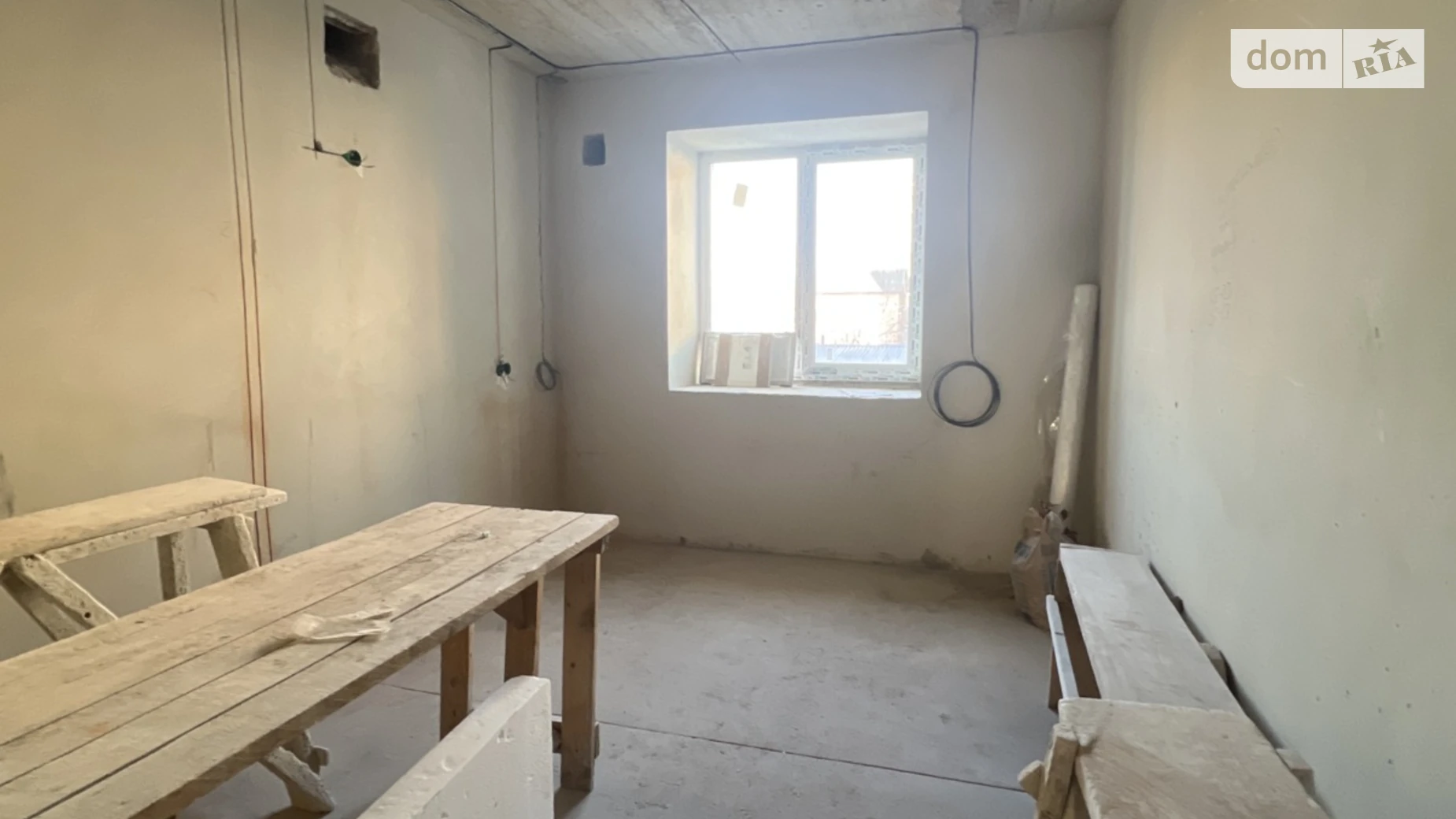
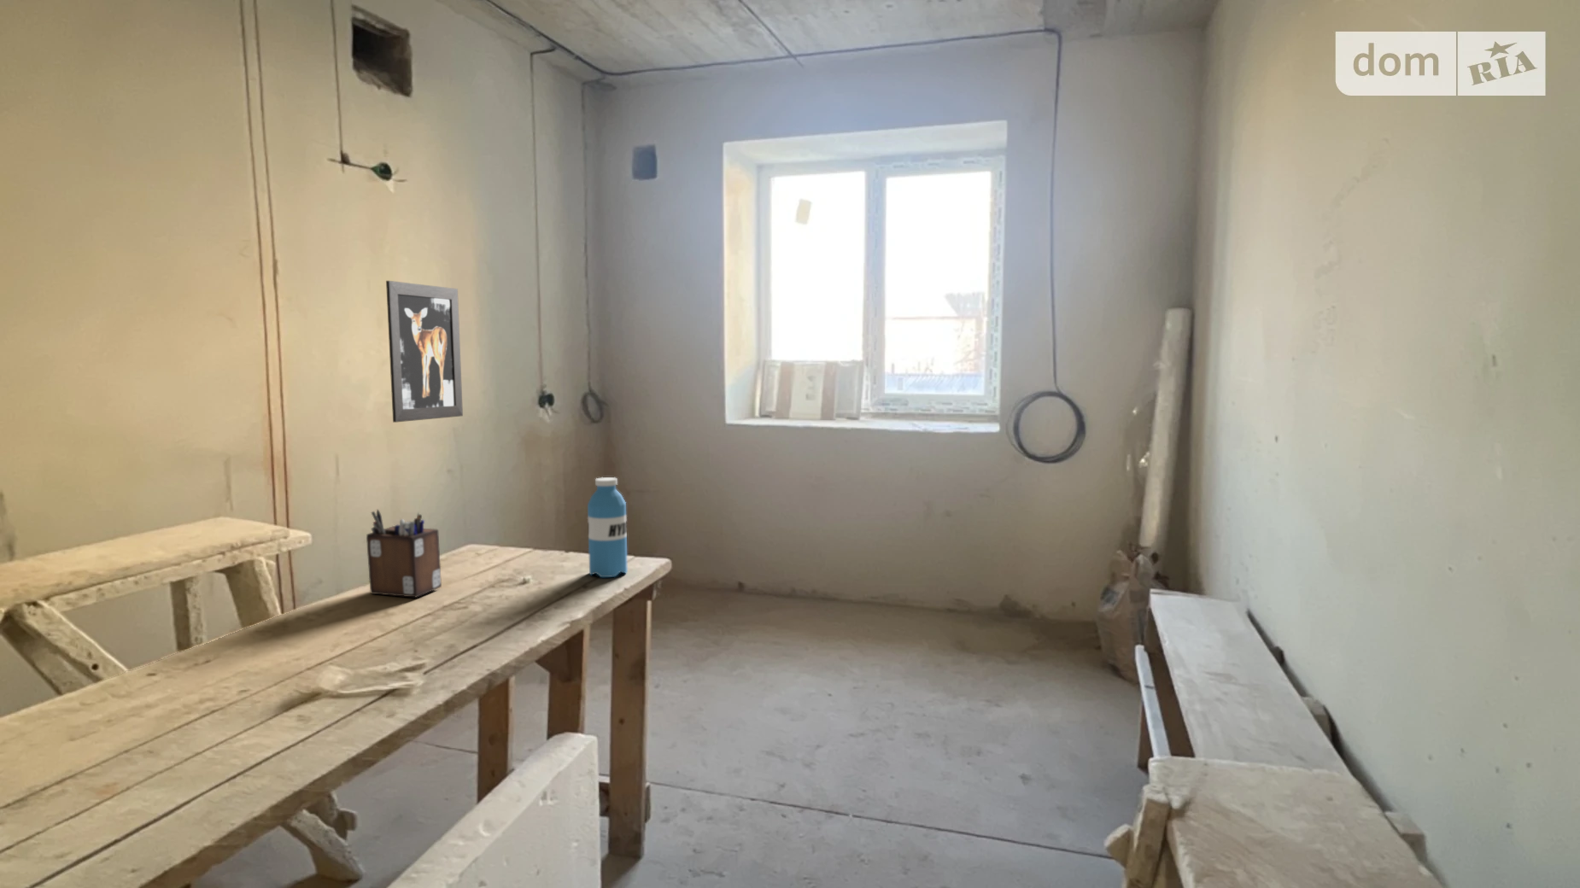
+ wall art [385,280,463,424]
+ desk organizer [366,509,443,599]
+ water bottle [587,476,628,578]
